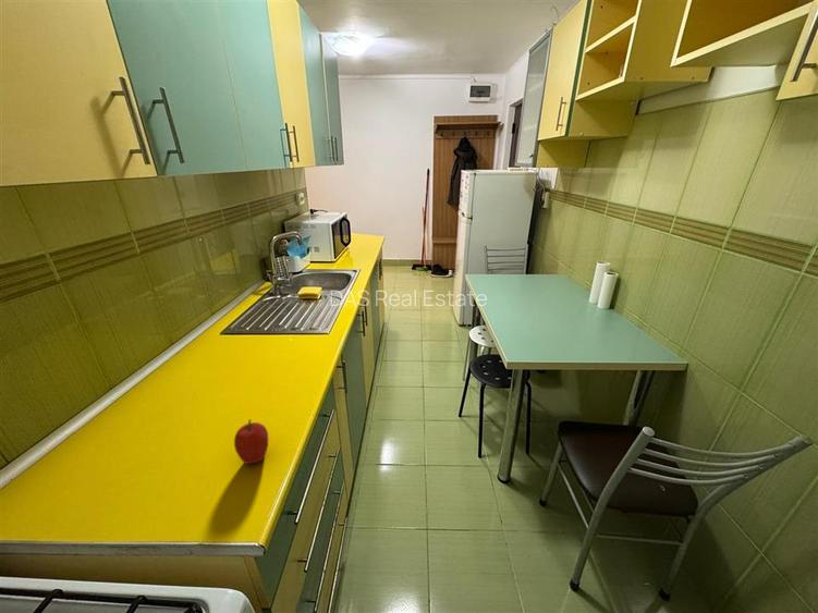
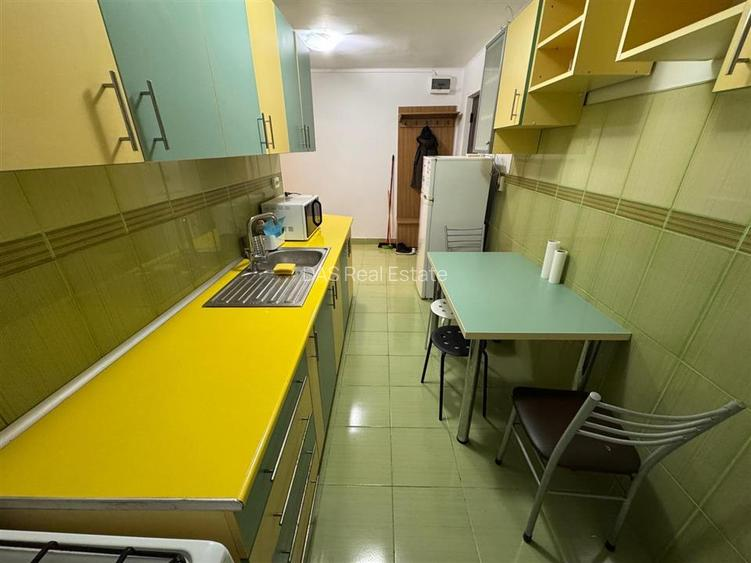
- fruit [233,418,269,465]
